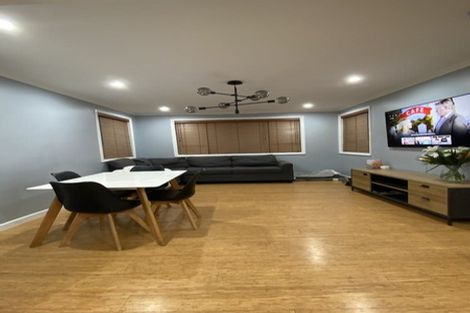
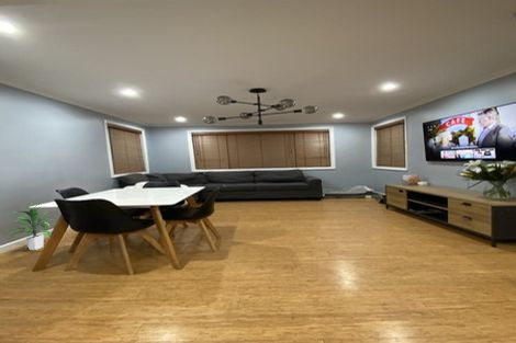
+ indoor plant [3,201,55,251]
